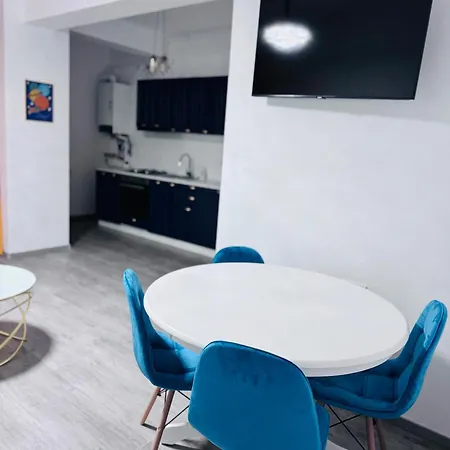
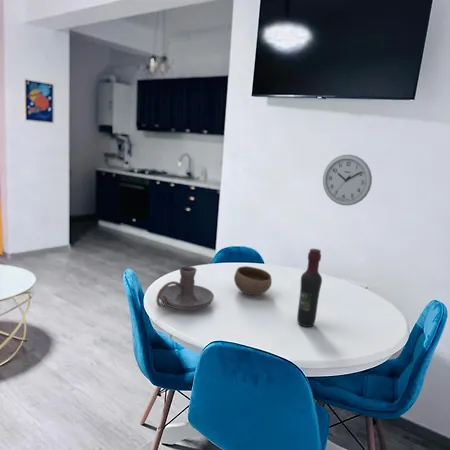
+ candle holder [155,265,215,311]
+ wine bottle [296,248,323,328]
+ wall clock [322,154,373,206]
+ bowl [233,265,273,296]
